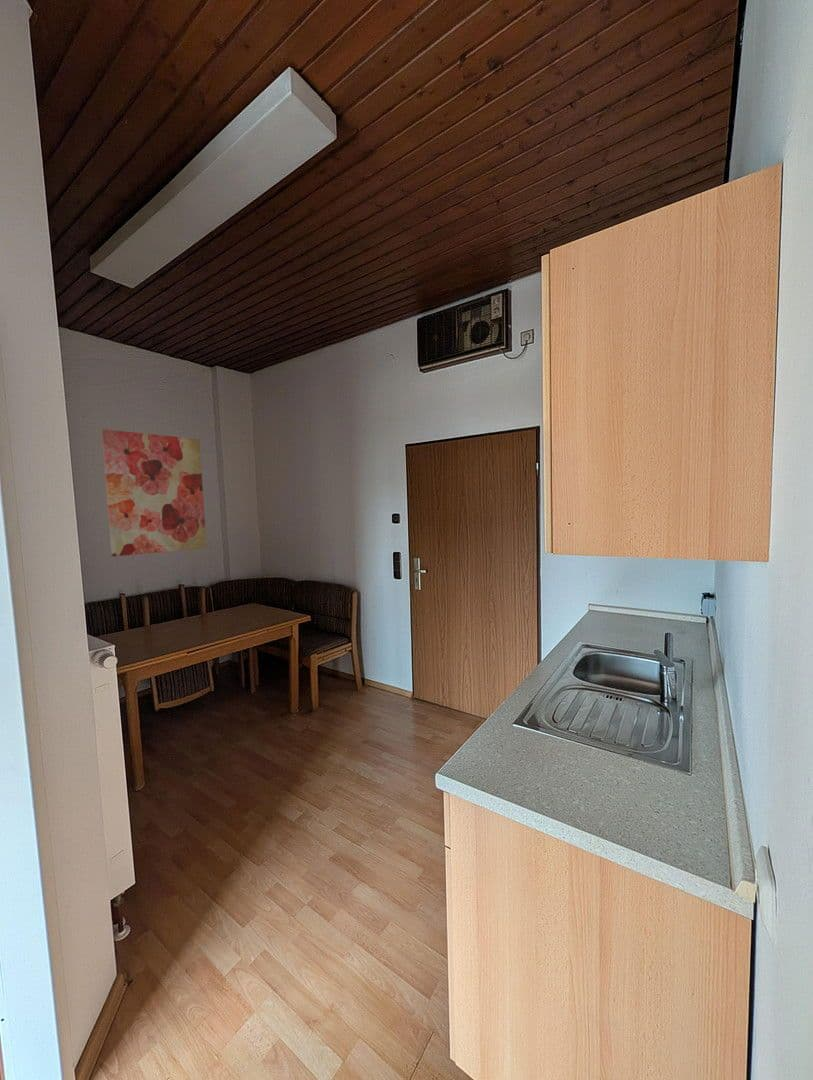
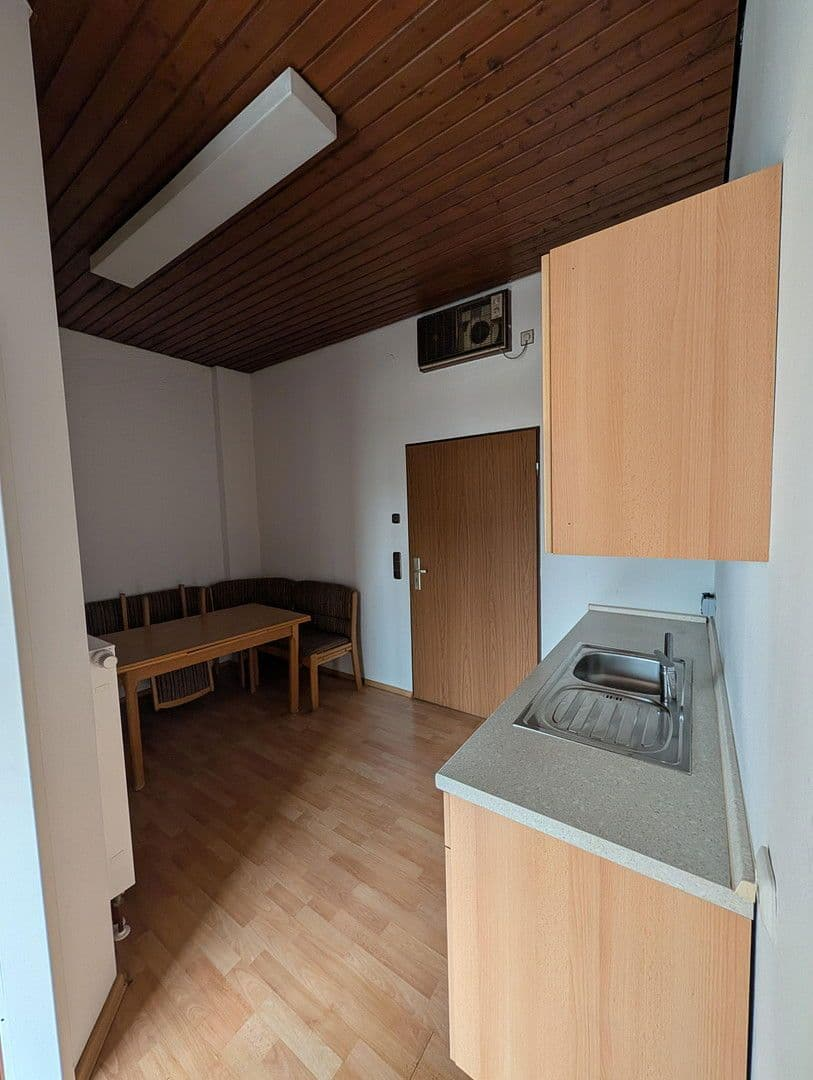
- wall art [100,428,208,558]
